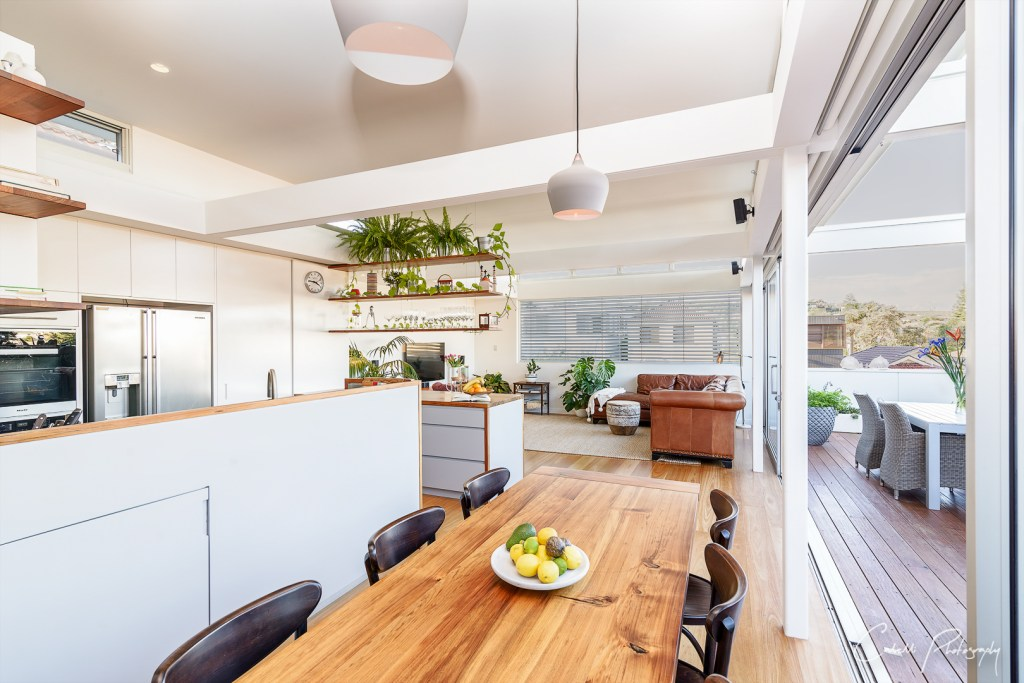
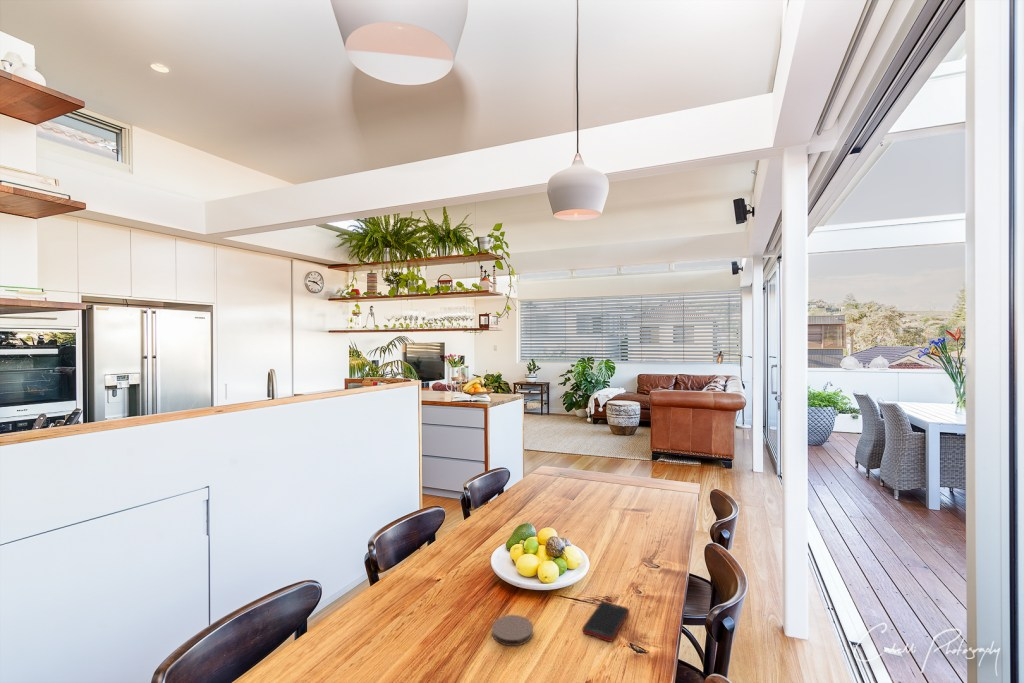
+ cell phone [581,600,630,643]
+ coaster [491,614,534,647]
